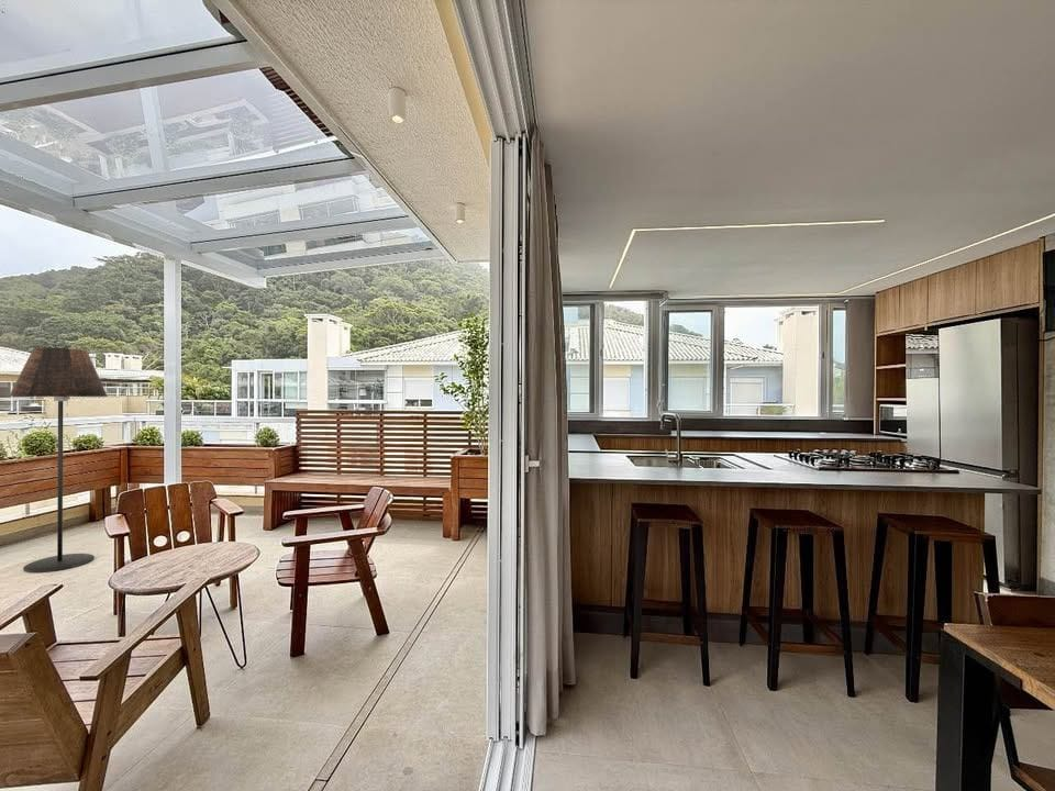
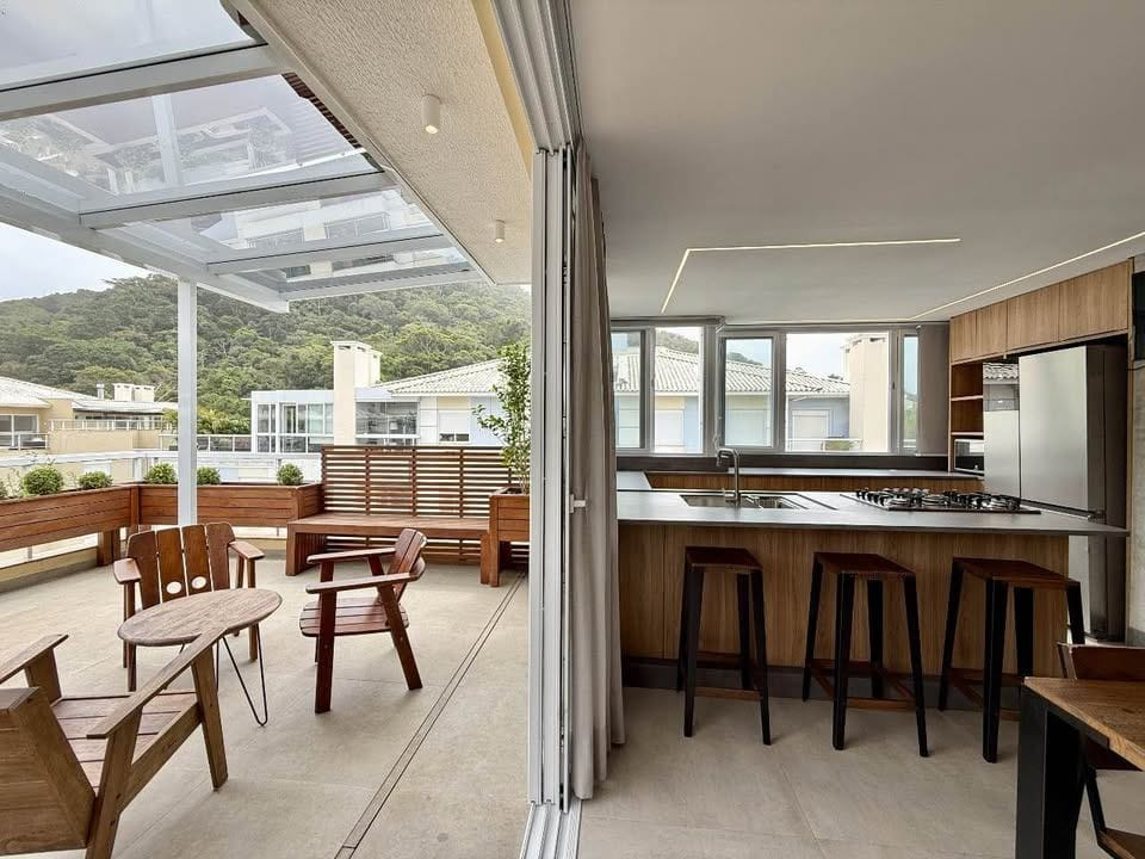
- floor lamp [8,346,109,573]
